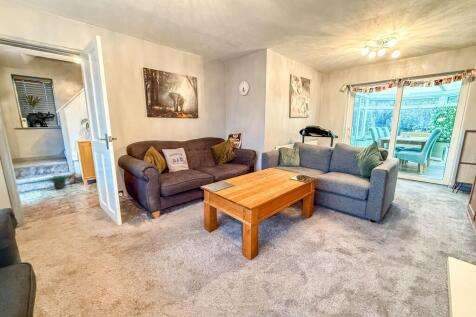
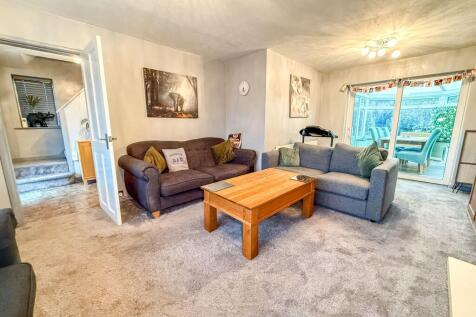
- potted plant [46,169,69,190]
